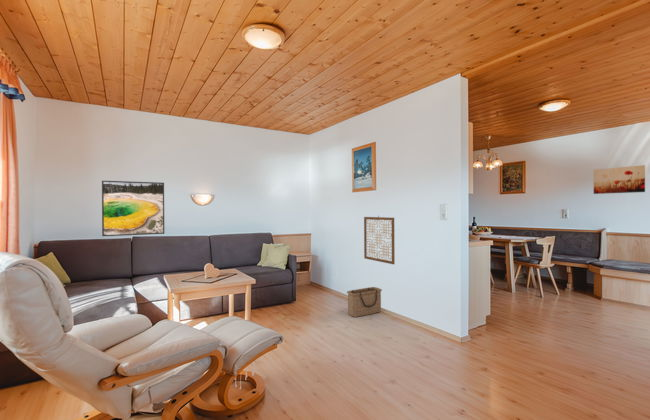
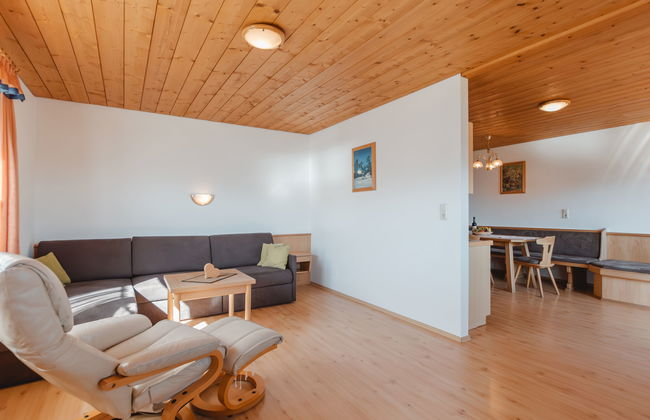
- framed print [101,180,165,237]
- wall art [363,215,396,265]
- basket [346,286,383,318]
- wall art [593,164,646,195]
